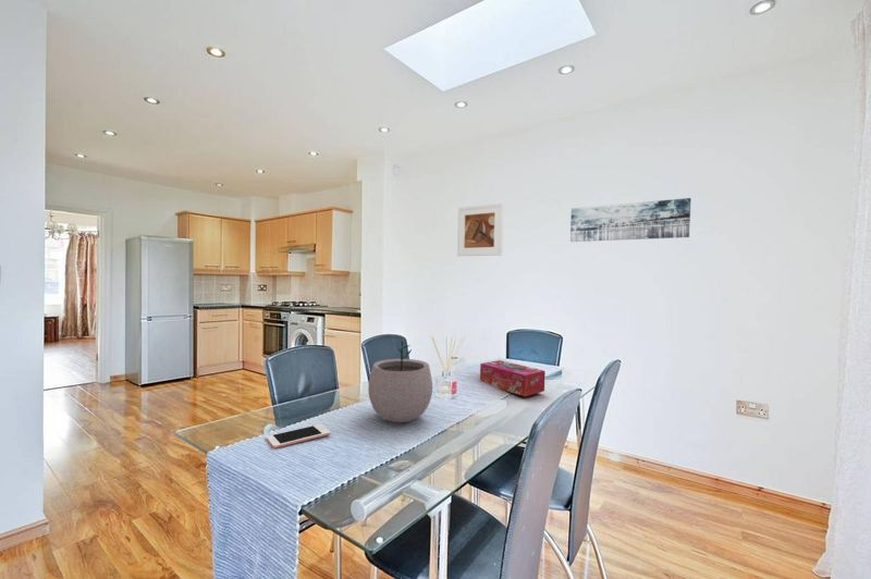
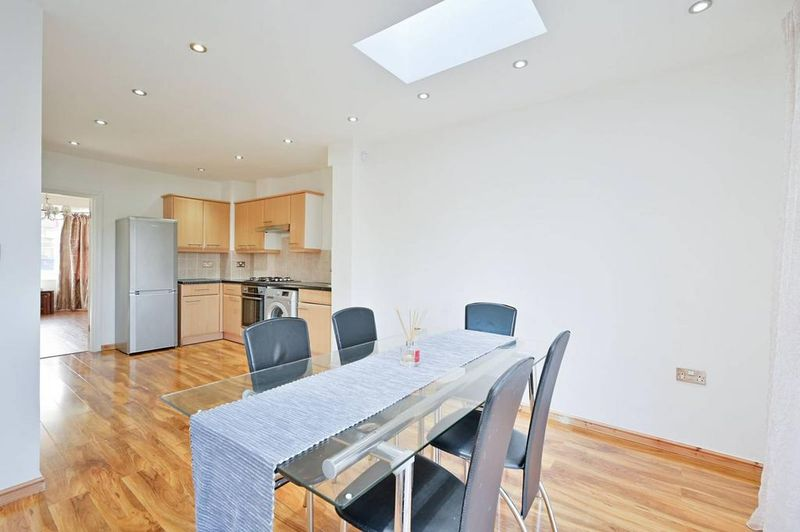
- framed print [456,202,504,257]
- tissue box [479,359,547,397]
- plant pot [367,341,433,423]
- wall art [569,197,692,243]
- cell phone [266,423,331,449]
